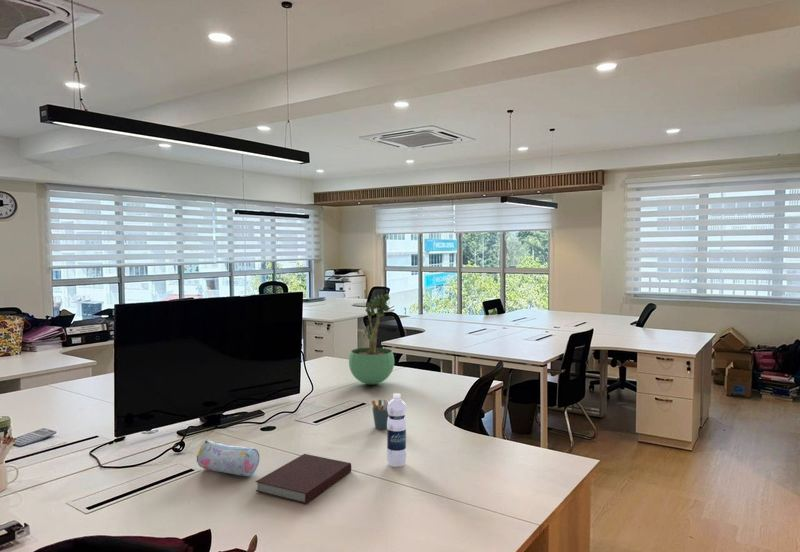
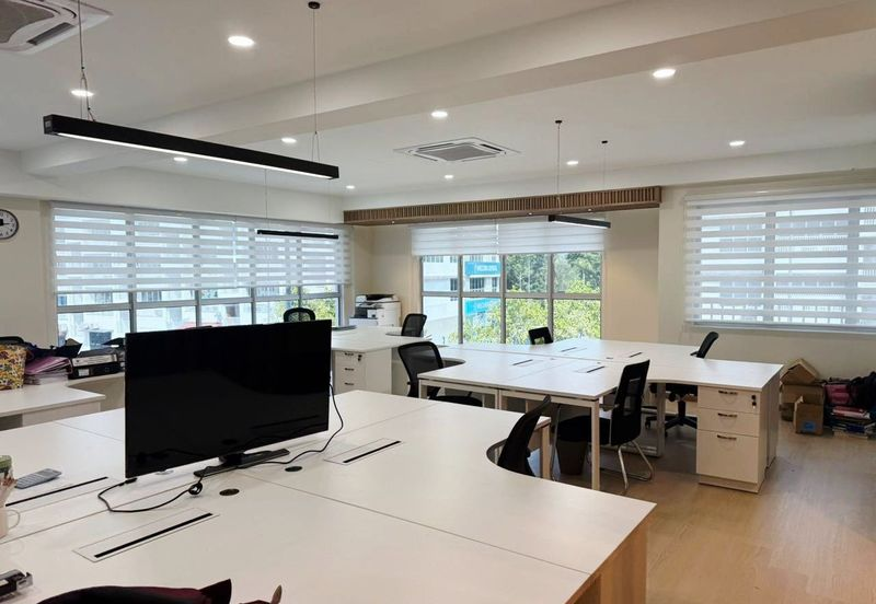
- pen holder [371,399,389,431]
- potted plant [348,293,395,385]
- pencil case [196,439,261,477]
- water bottle [386,392,407,468]
- notebook [254,453,352,505]
